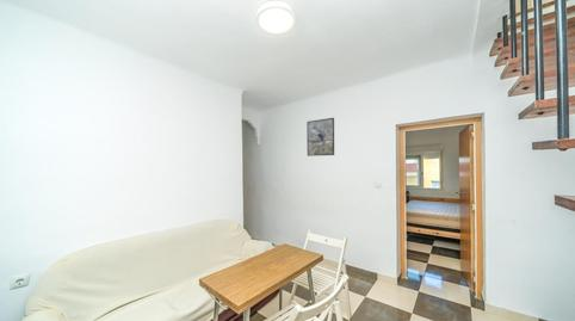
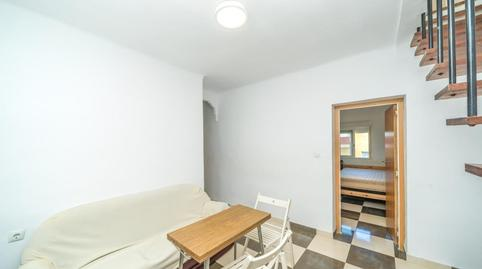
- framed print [305,117,335,158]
